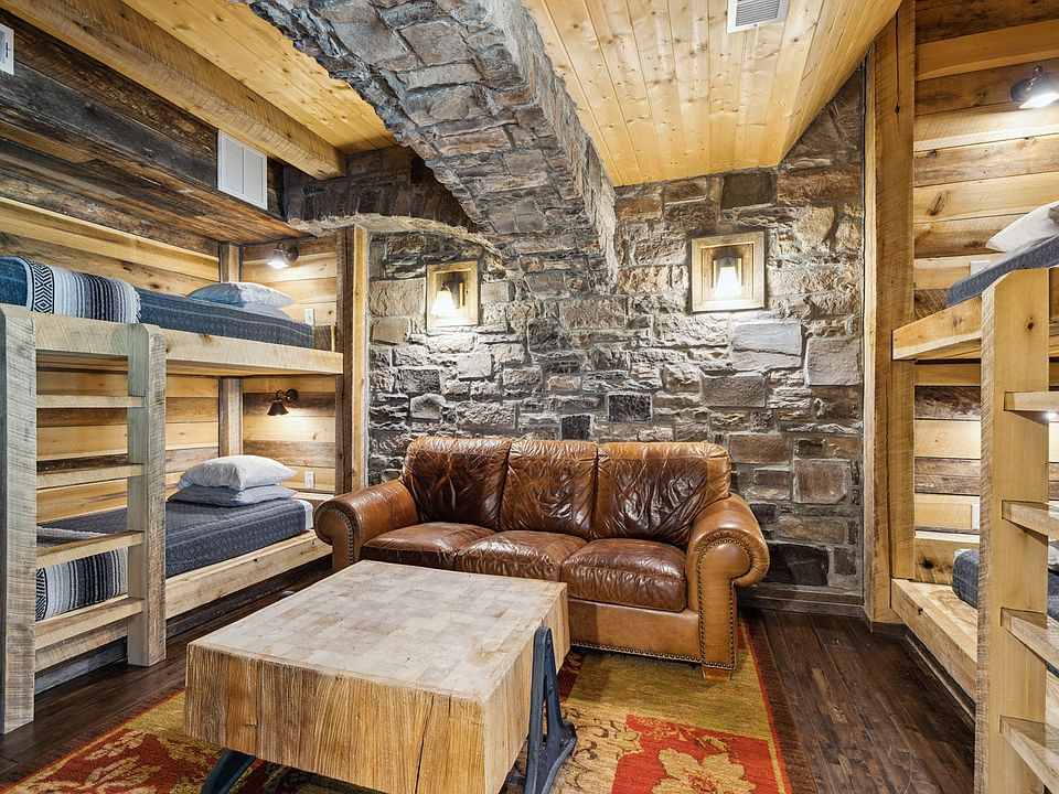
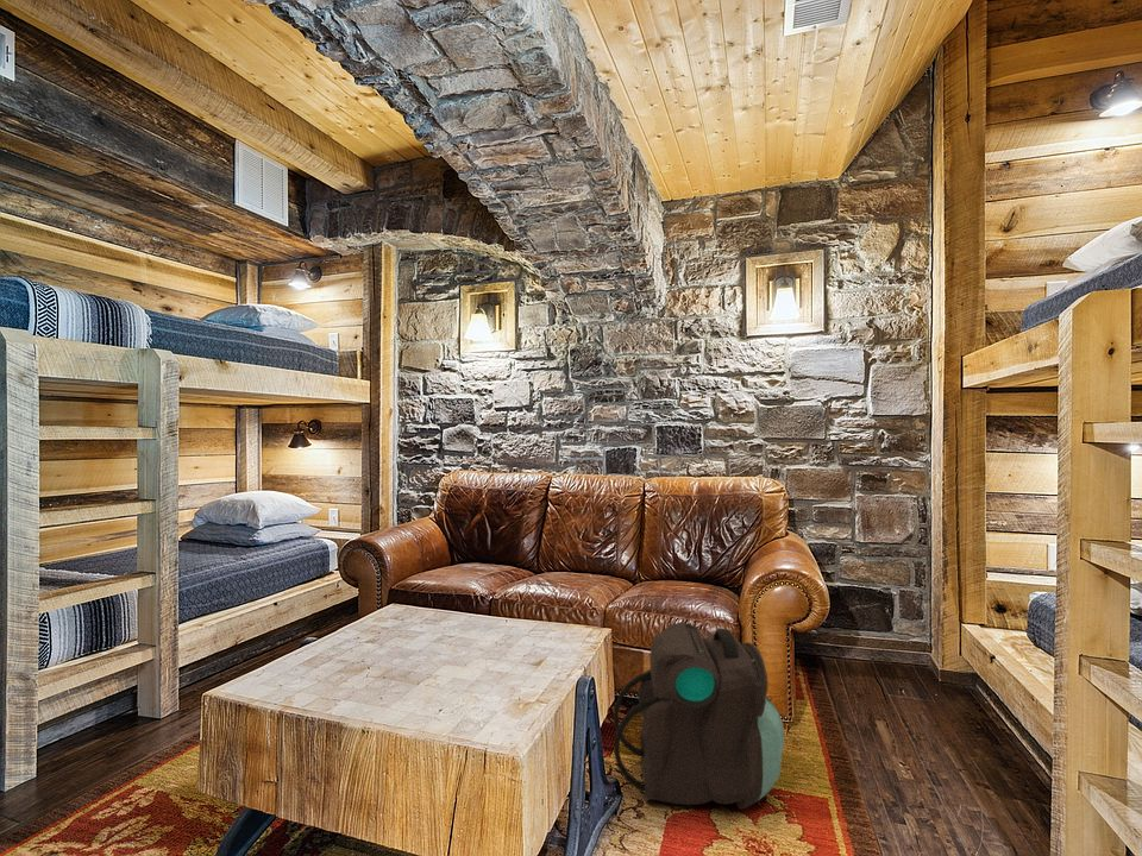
+ backpack [613,622,785,811]
